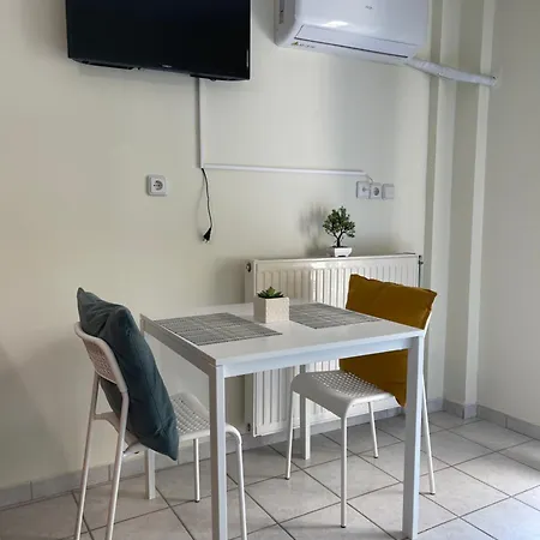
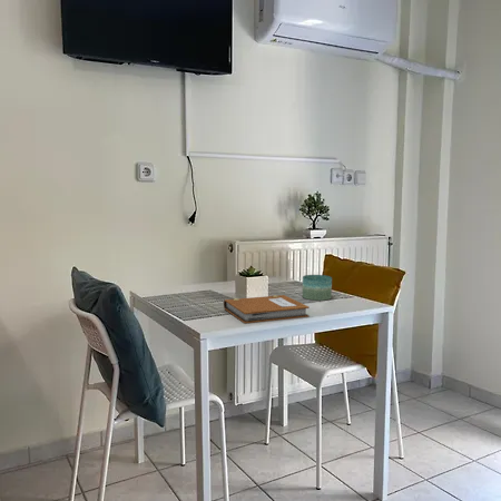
+ candle [301,274,333,302]
+ notebook [223,294,311,324]
